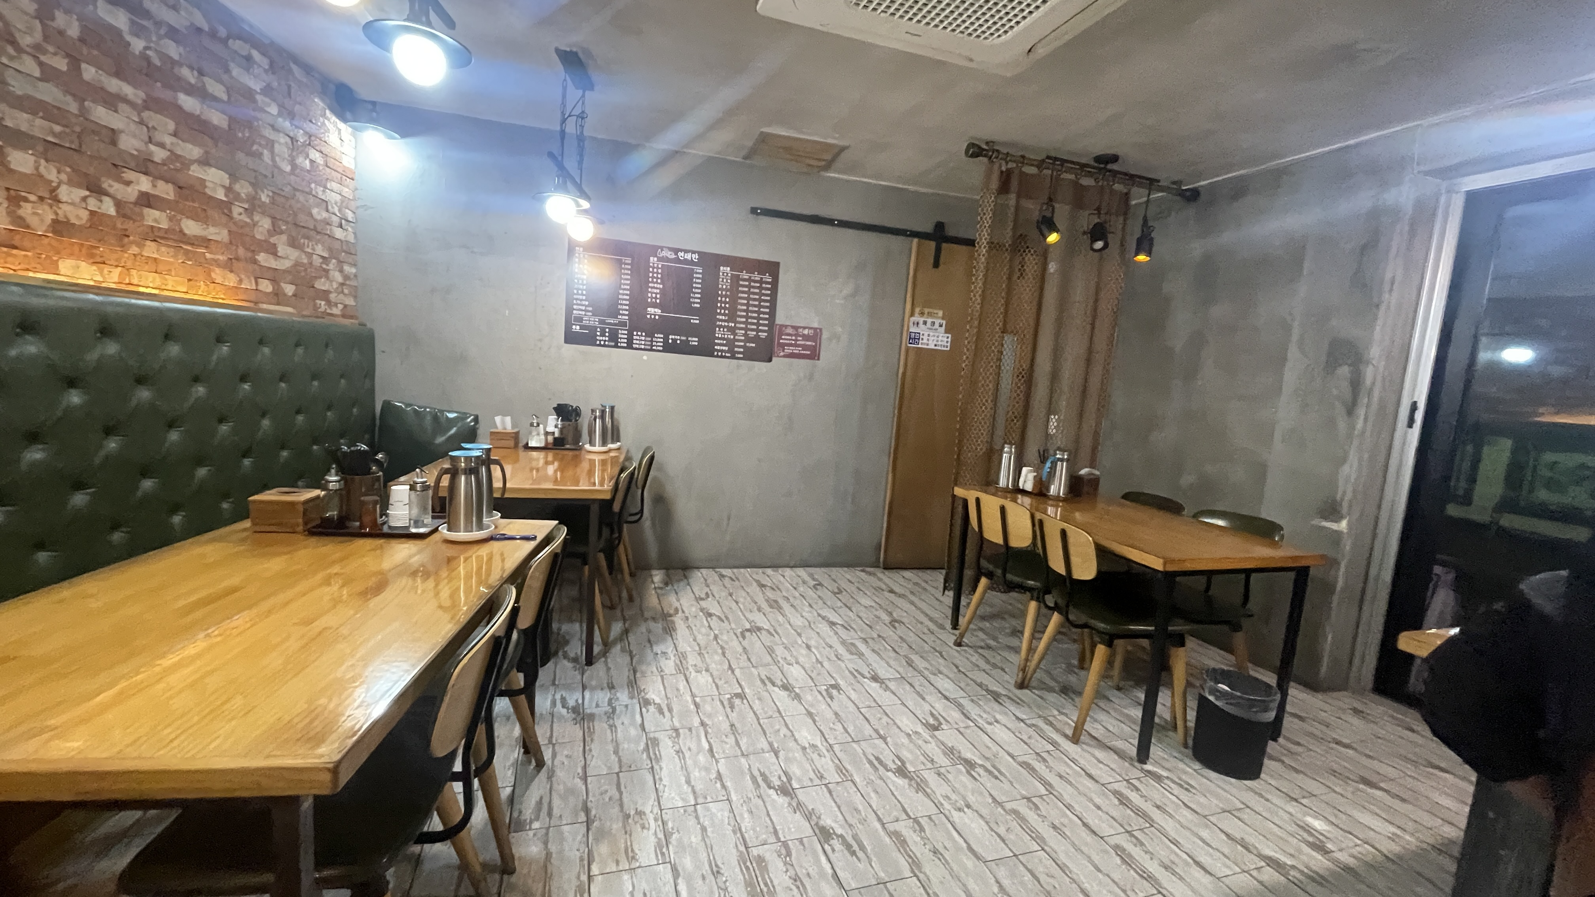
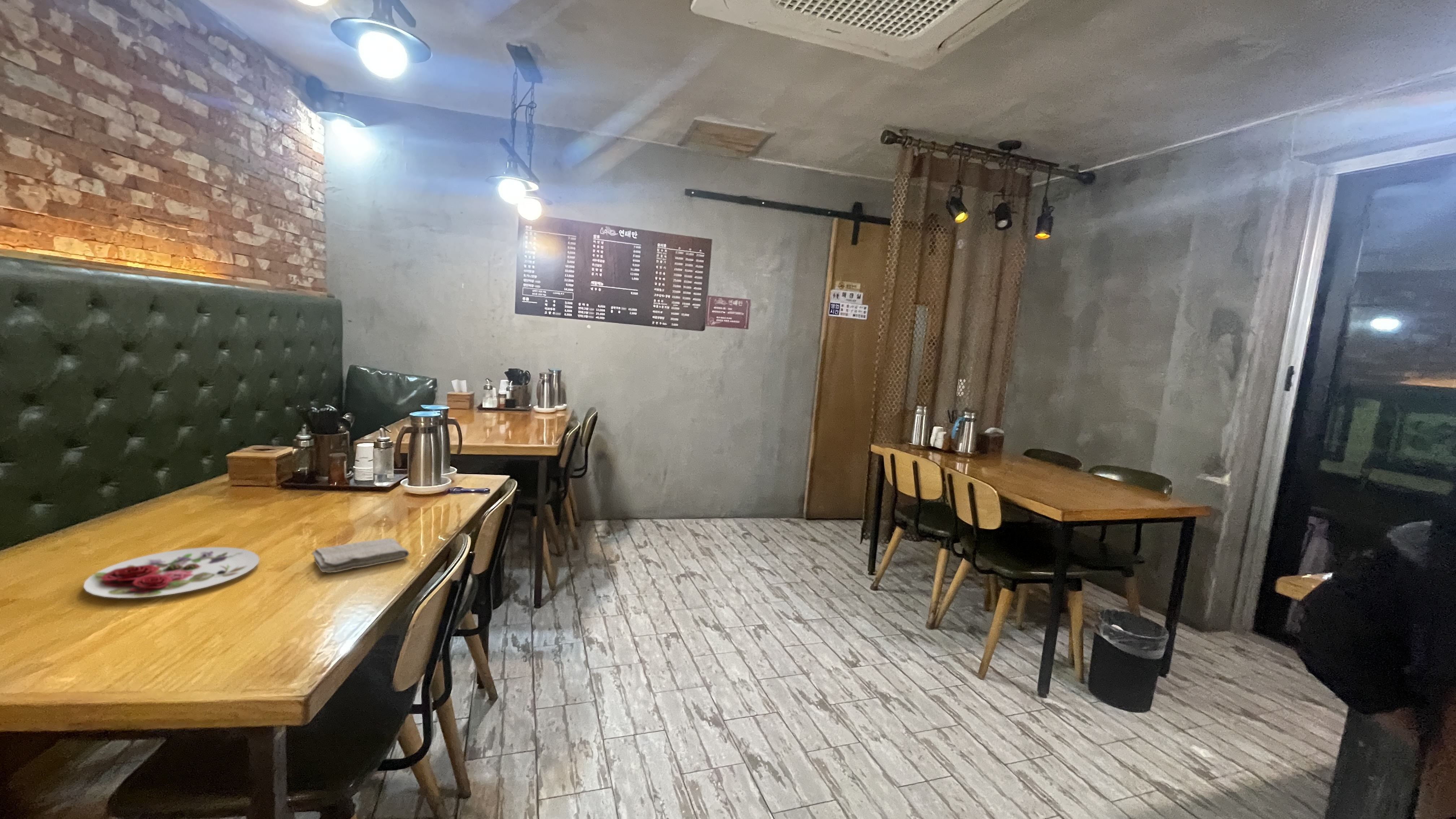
+ plate [83,547,260,599]
+ washcloth [311,538,410,573]
